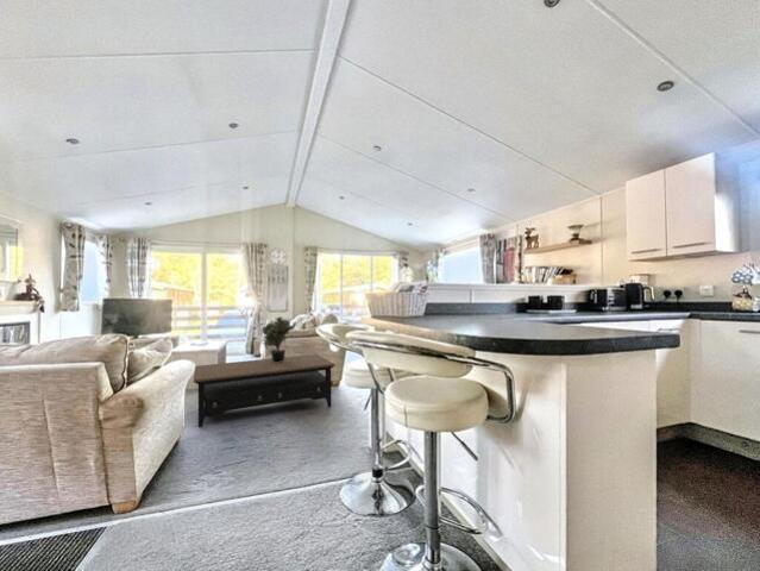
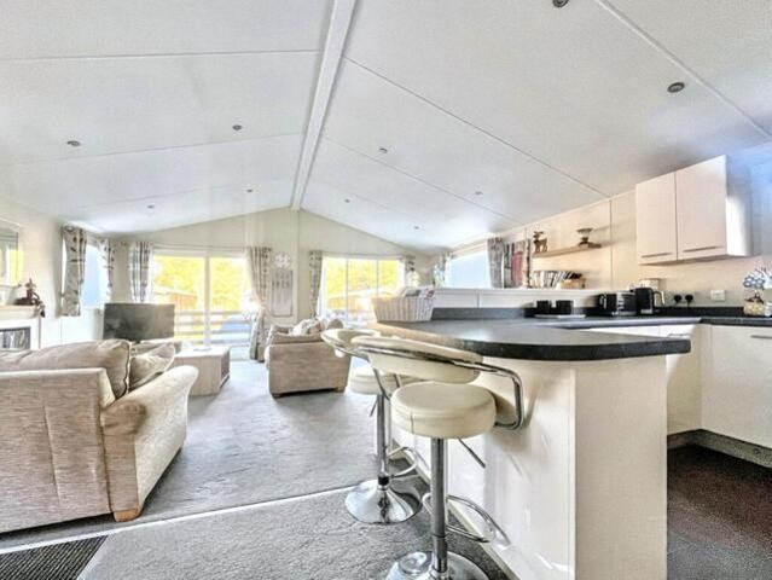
- potted plant [260,315,299,363]
- coffee table [193,353,337,428]
